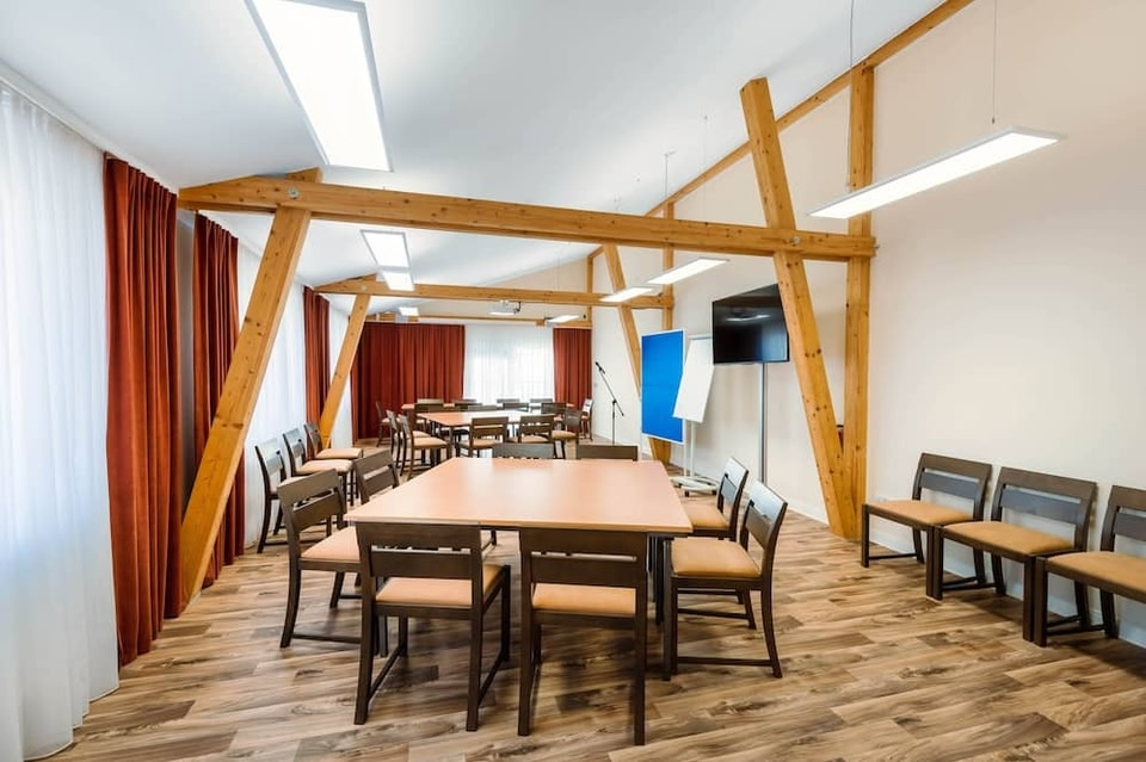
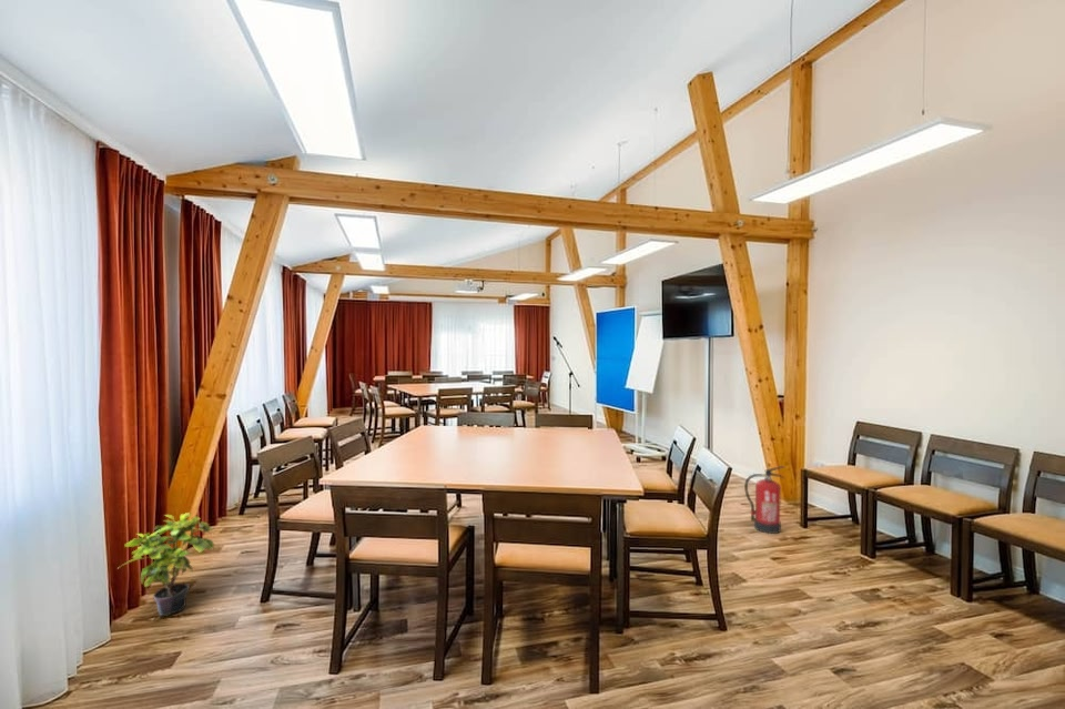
+ potted plant [115,512,215,617]
+ fire extinguisher [743,465,785,535]
